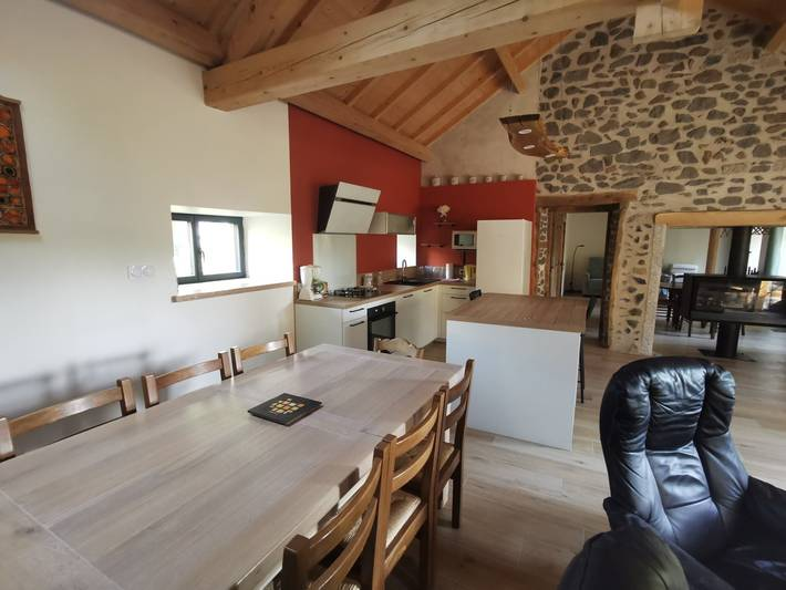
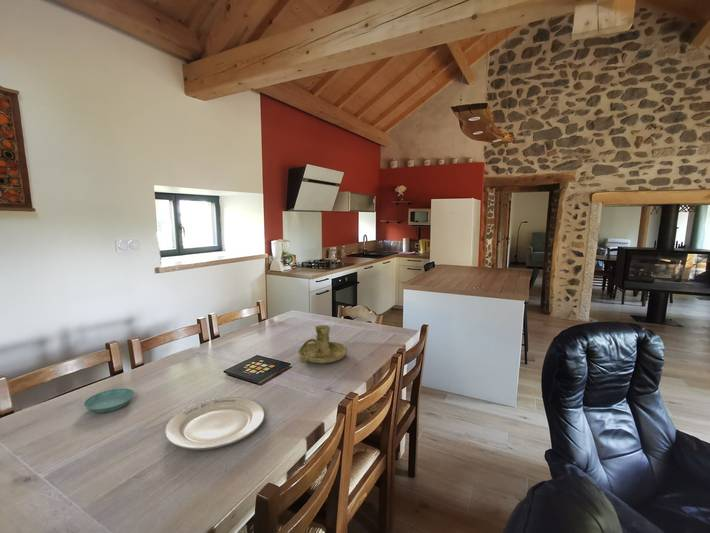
+ saucer [83,387,135,414]
+ chinaware [164,396,266,451]
+ candle holder [297,324,348,364]
